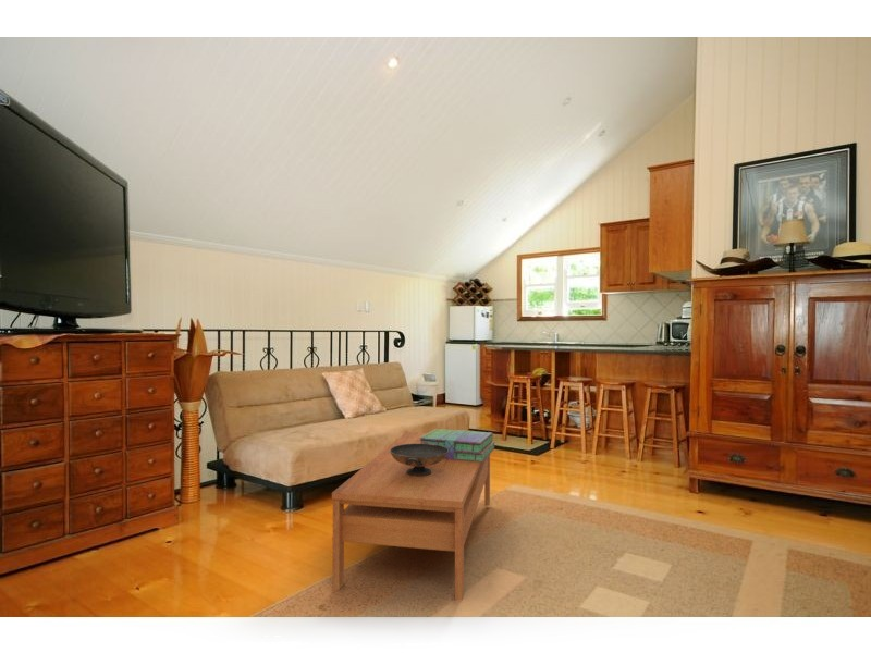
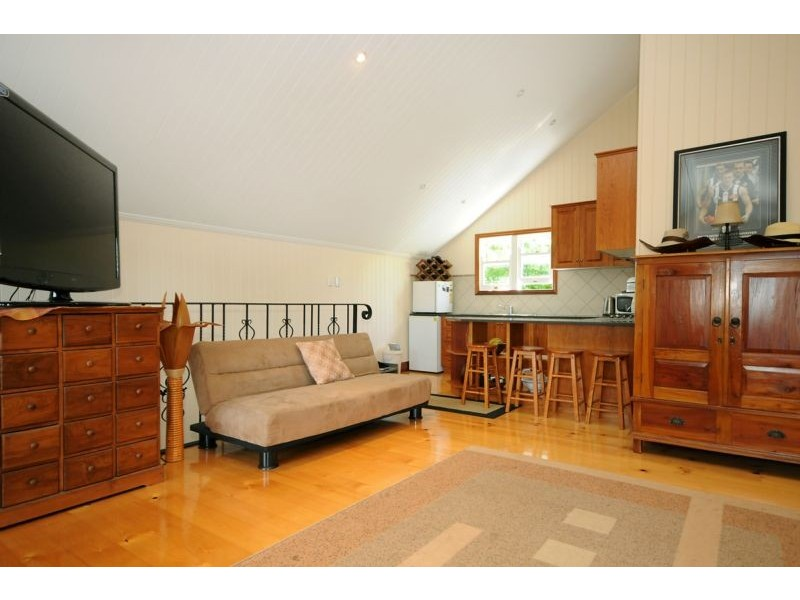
- coffee table [331,431,491,602]
- stack of books [419,428,495,461]
- decorative bowl [390,441,449,477]
